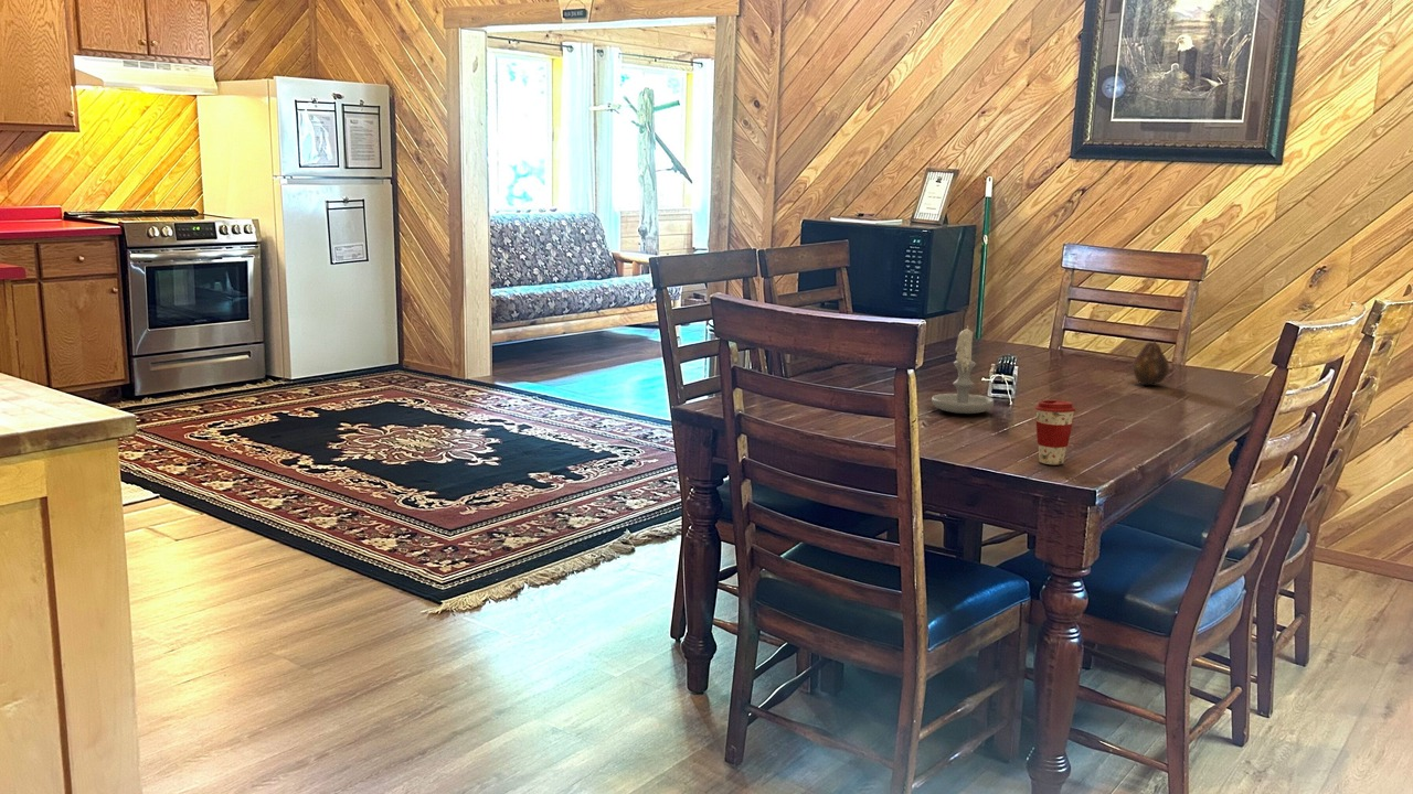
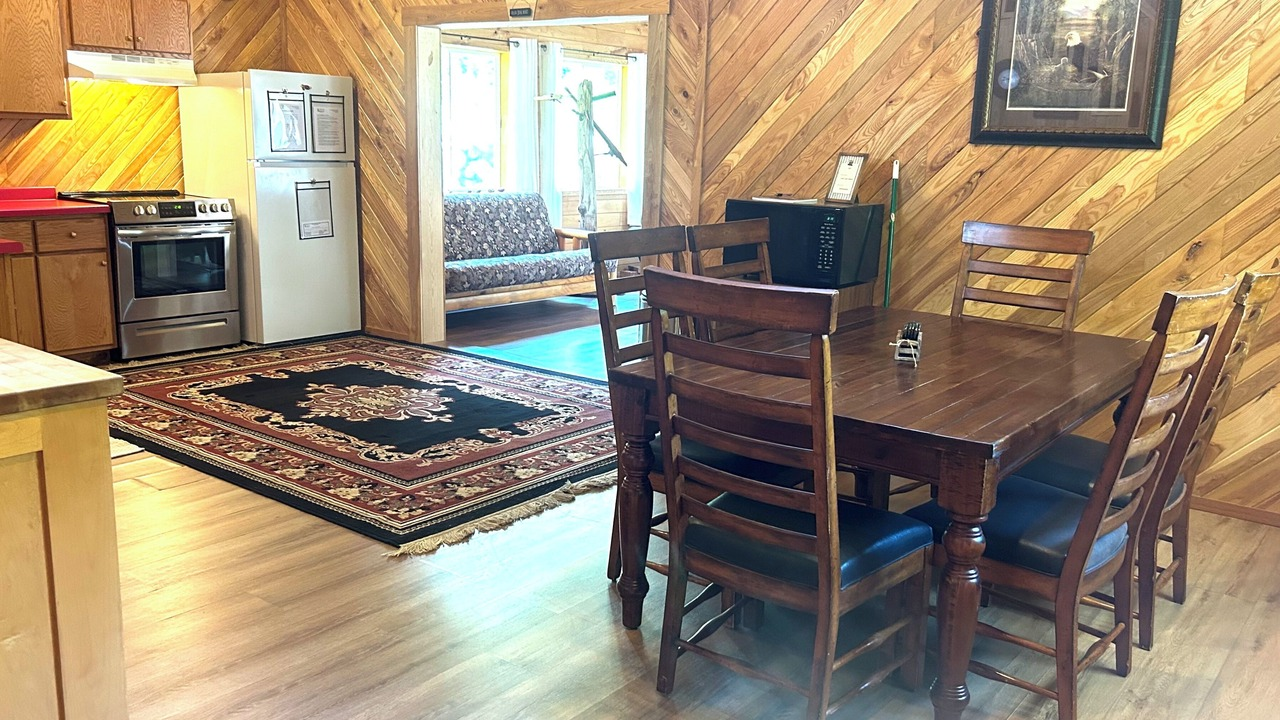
- fruit [1132,340,1170,386]
- coffee cup [1034,399,1076,465]
- candle [931,325,995,415]
